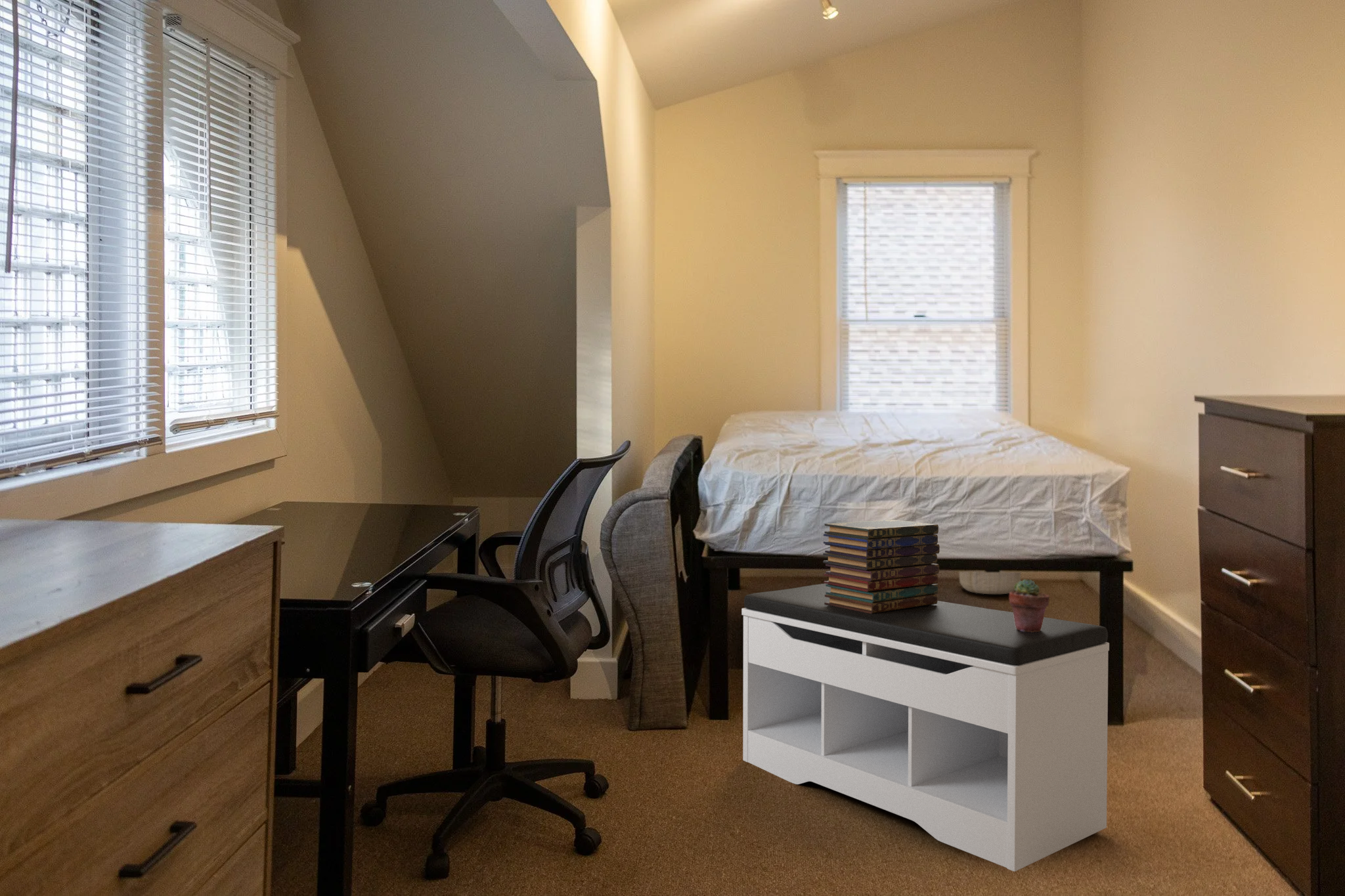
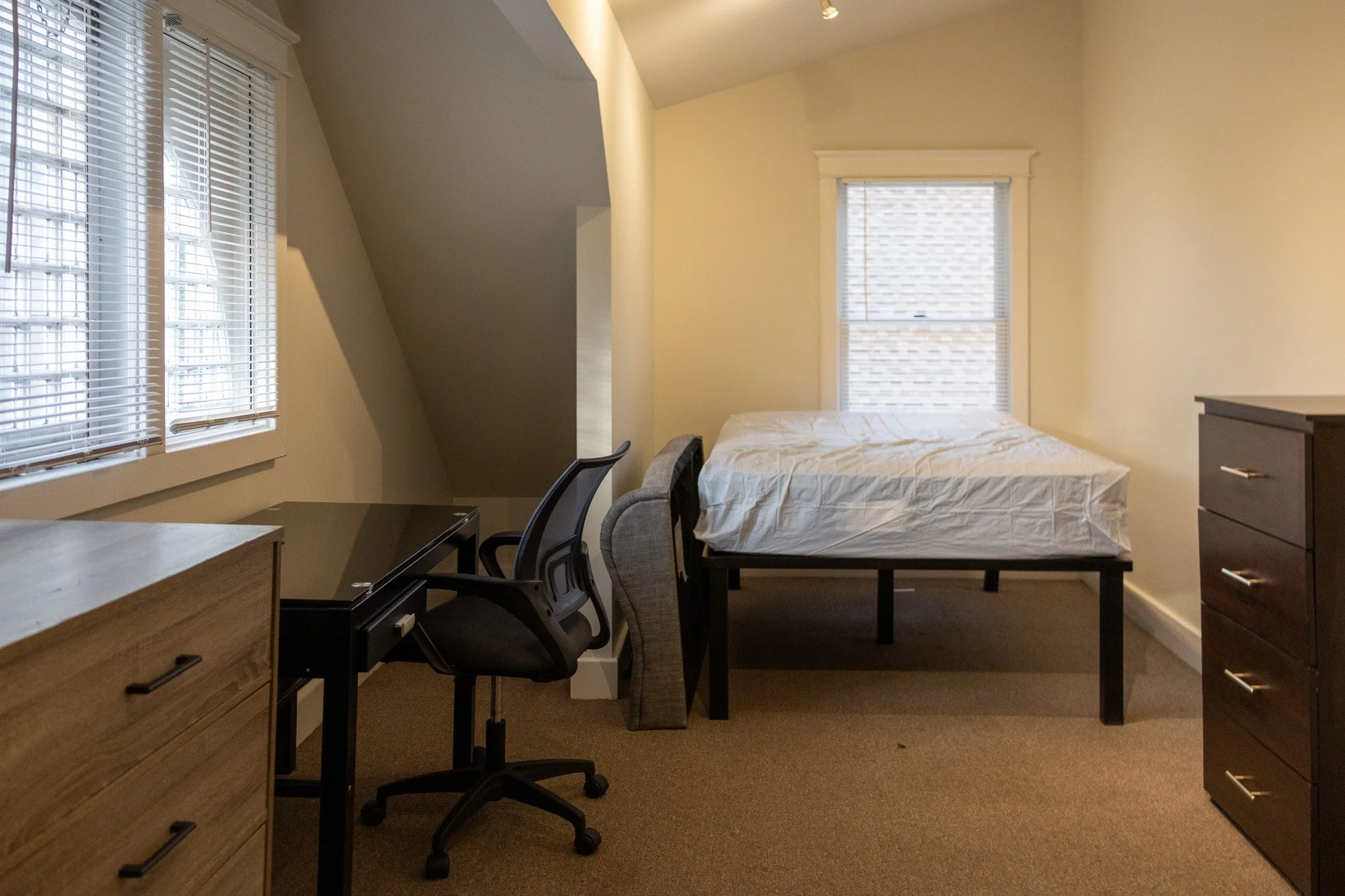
- potted succulent [1009,578,1050,632]
- bench [741,583,1110,872]
- book stack [822,519,940,614]
- basket [959,571,1021,595]
